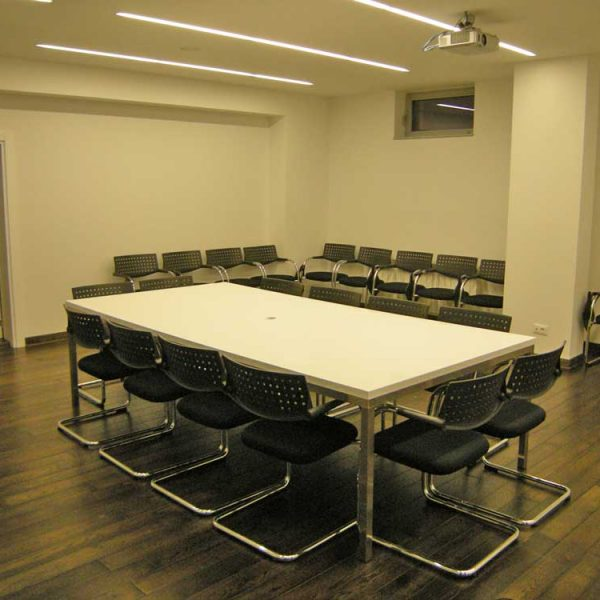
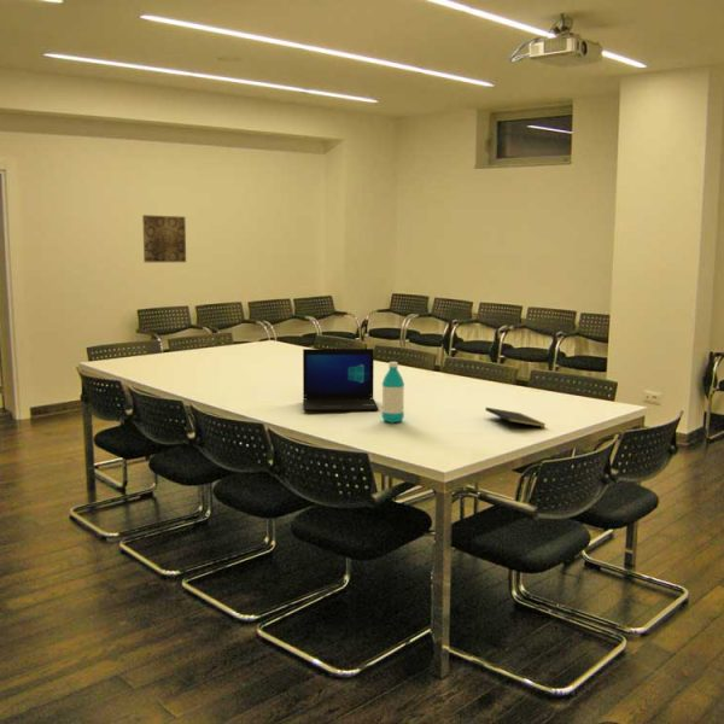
+ wall art [141,214,187,263]
+ laptop [302,348,380,413]
+ notepad [484,407,547,431]
+ water bottle [381,361,405,424]
